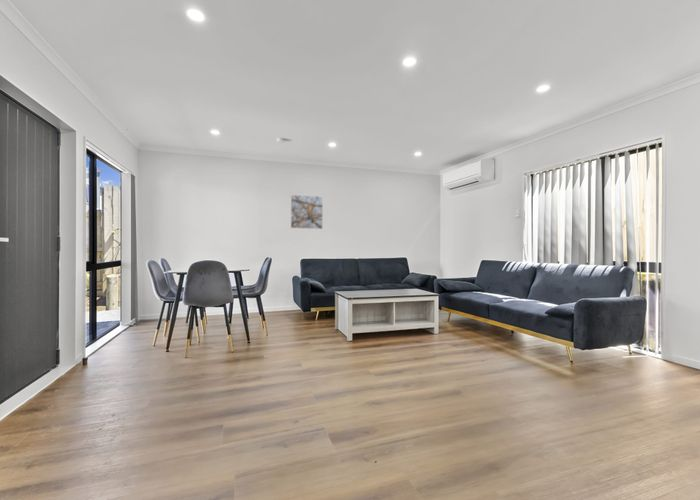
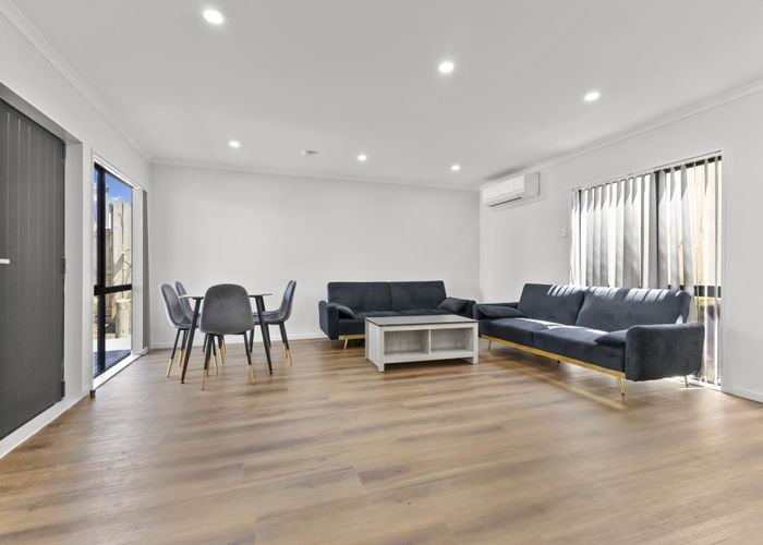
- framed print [290,194,324,230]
